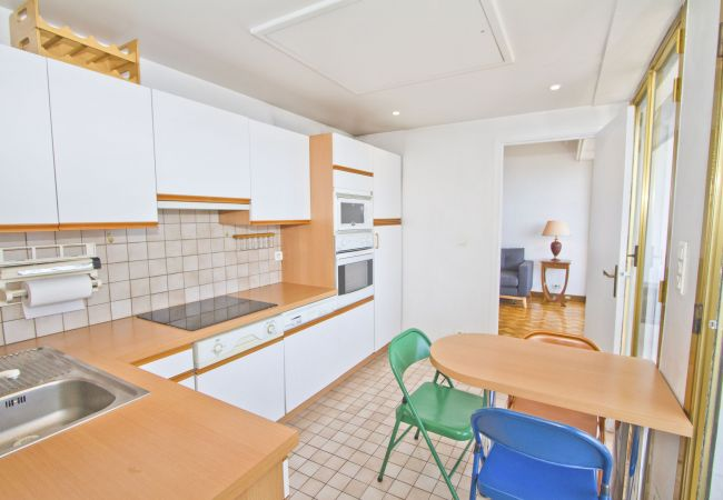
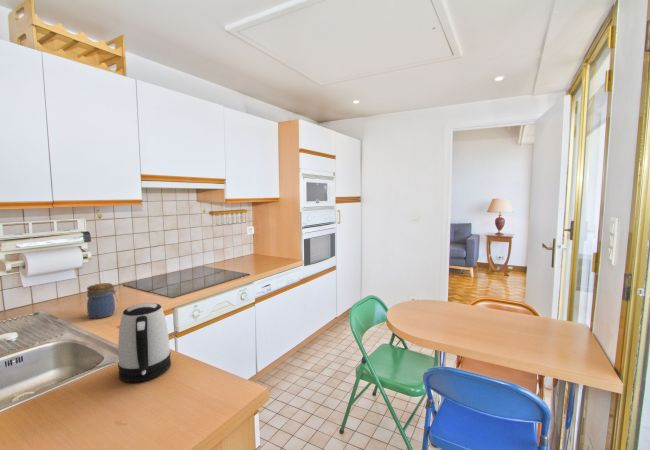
+ jar [86,282,119,320]
+ kettle [117,302,172,383]
